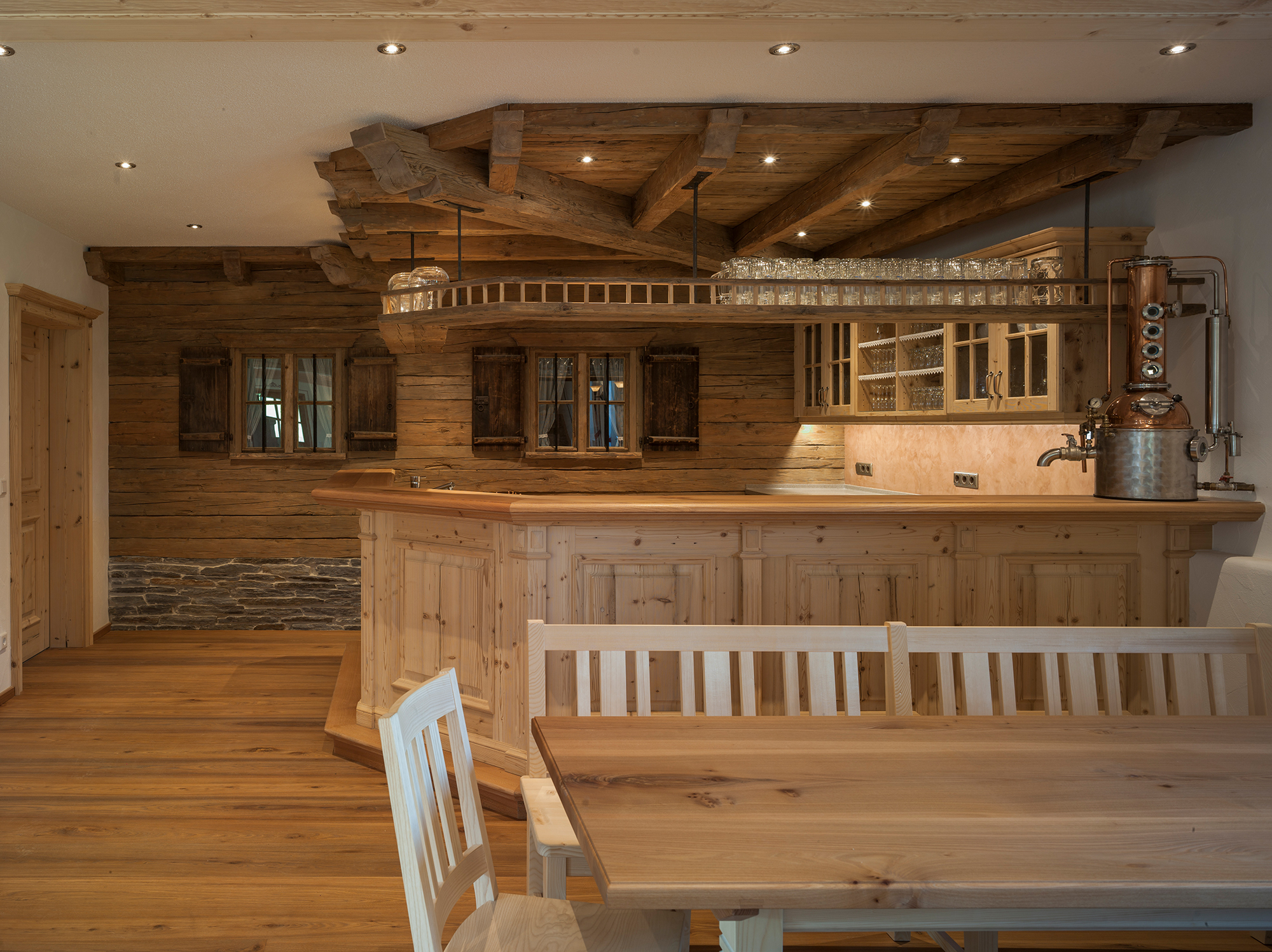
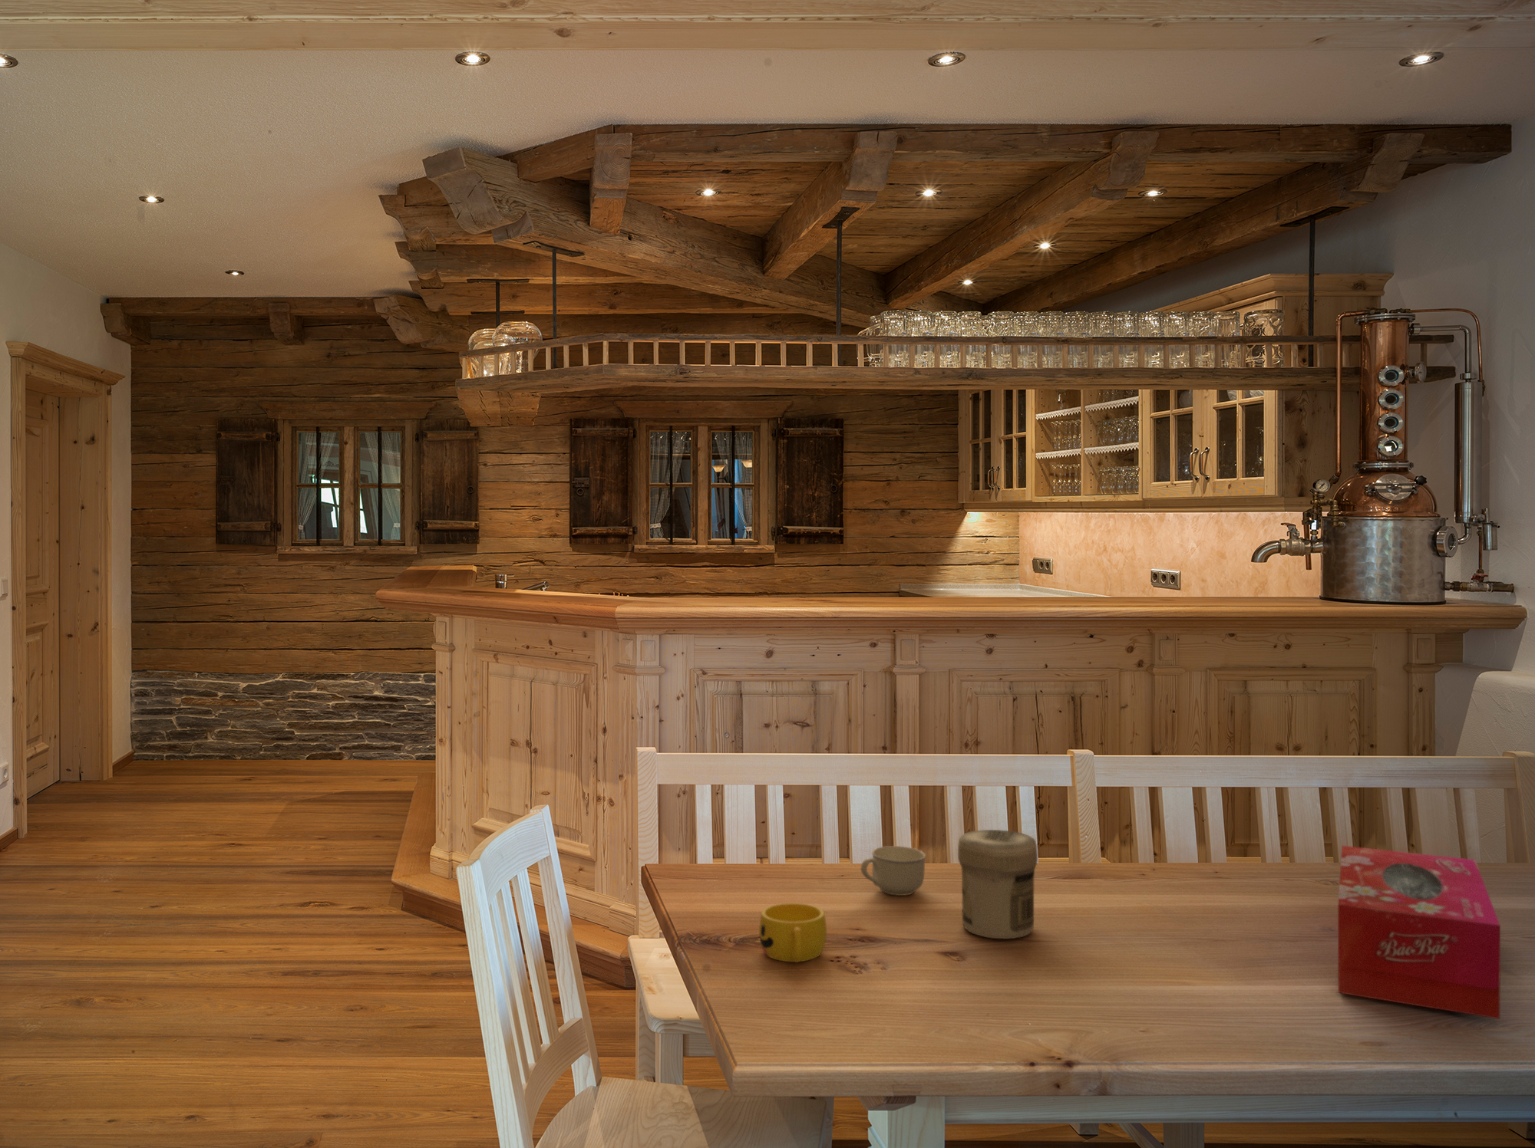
+ cup [860,845,927,896]
+ tissue box [1337,845,1501,1020]
+ jar [957,828,1039,939]
+ cup [758,902,828,964]
